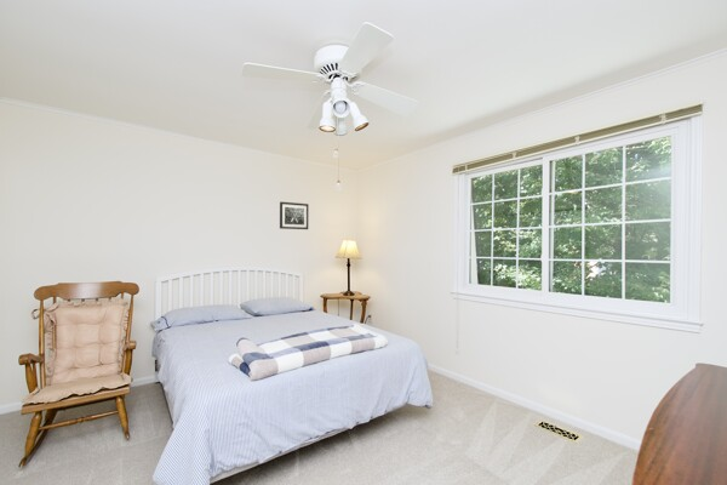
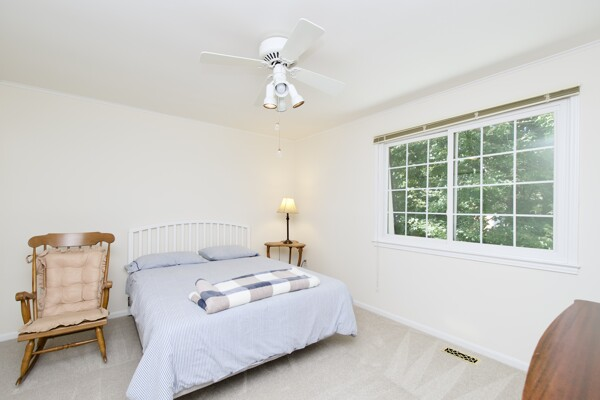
- wall art [279,201,309,230]
